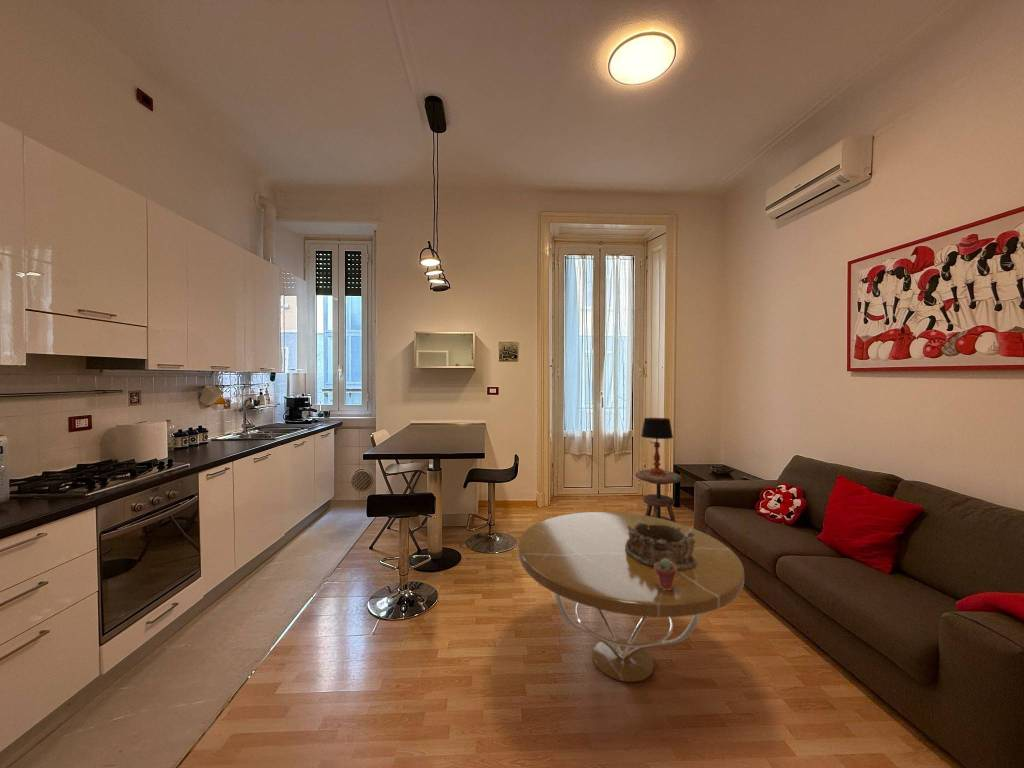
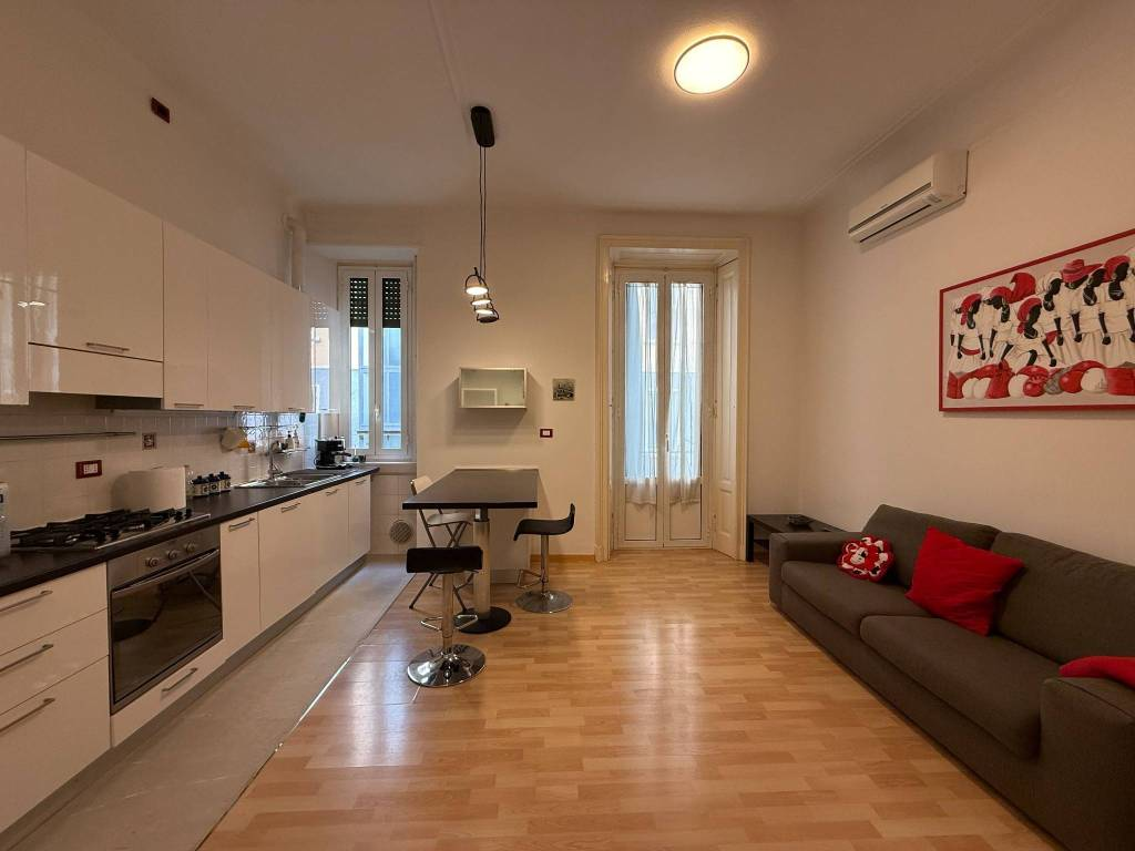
- potted succulent [654,558,677,590]
- table lamp [640,417,674,475]
- side table [635,469,684,523]
- coffee table [517,511,745,683]
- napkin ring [625,521,696,570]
